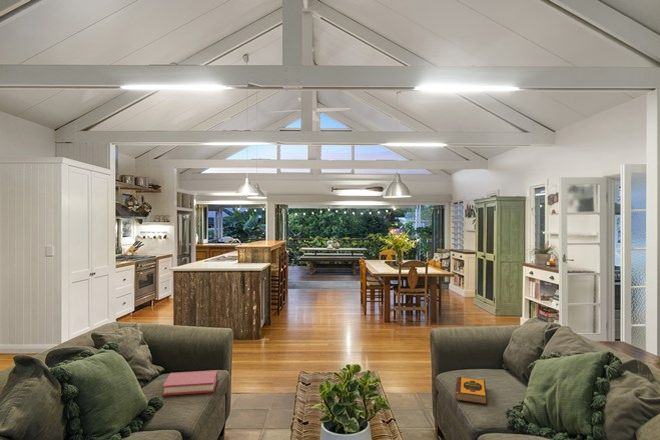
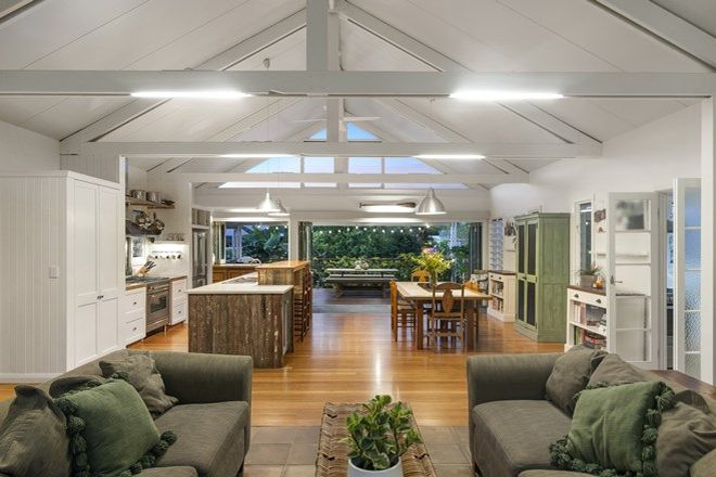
- hardback book [454,376,487,405]
- hardback book [162,369,218,397]
